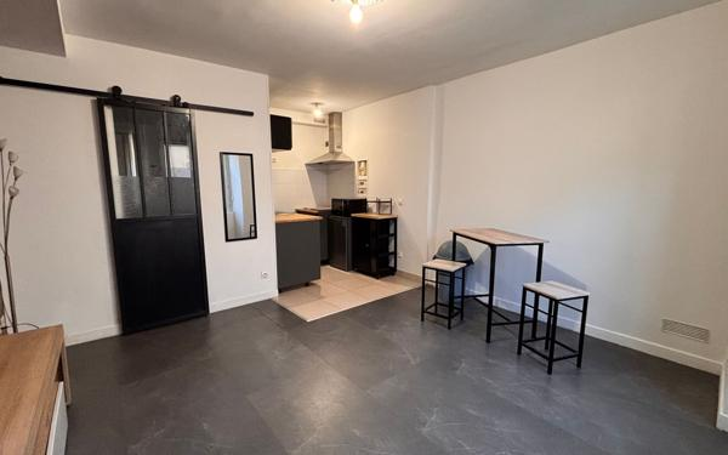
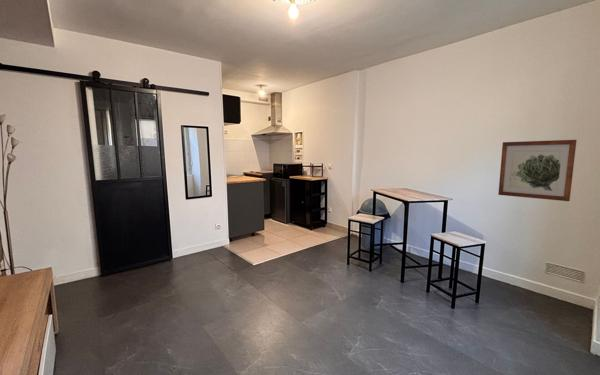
+ wall art [497,139,577,202]
